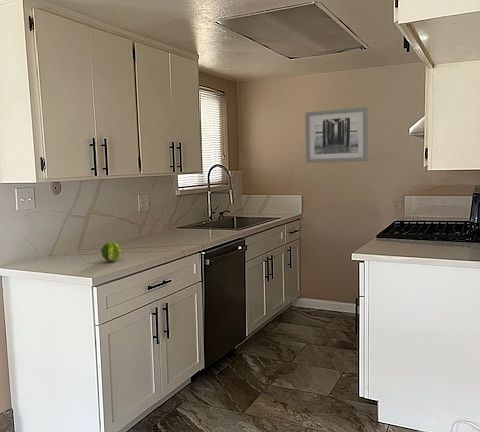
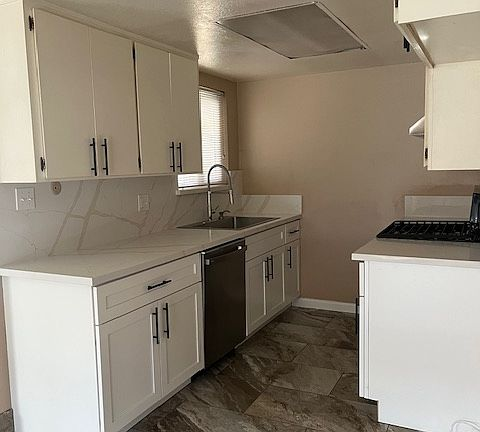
- wall art [304,106,369,164]
- fruit [100,241,122,262]
